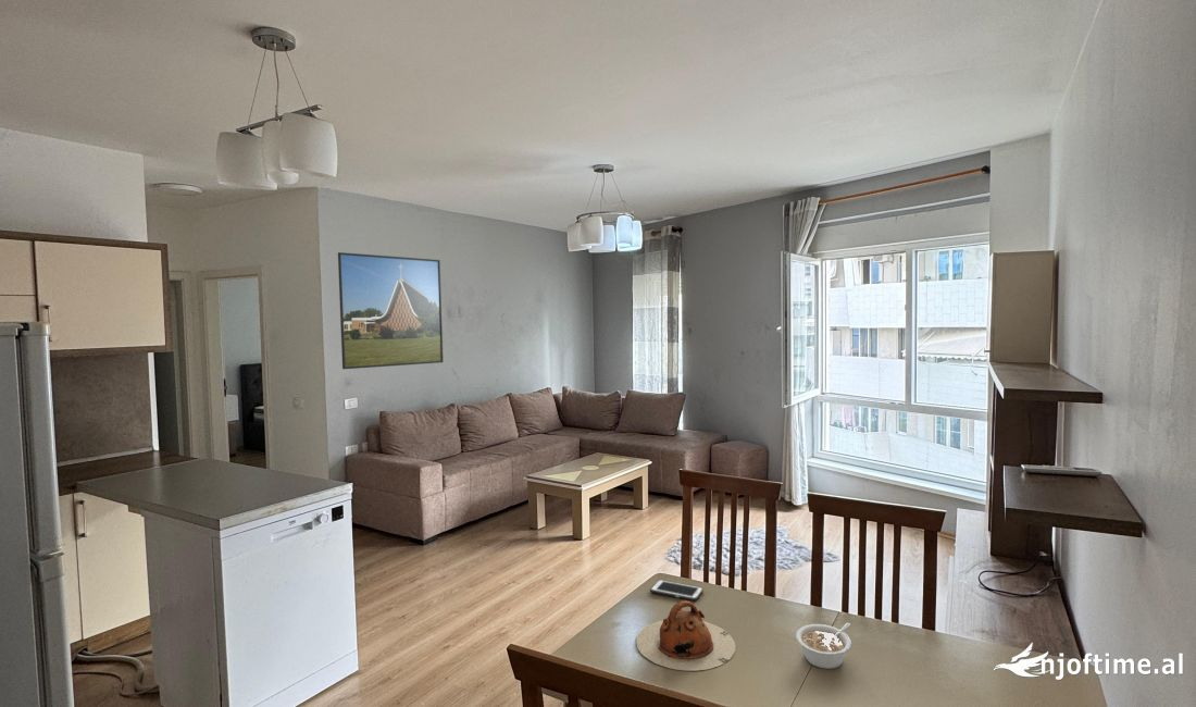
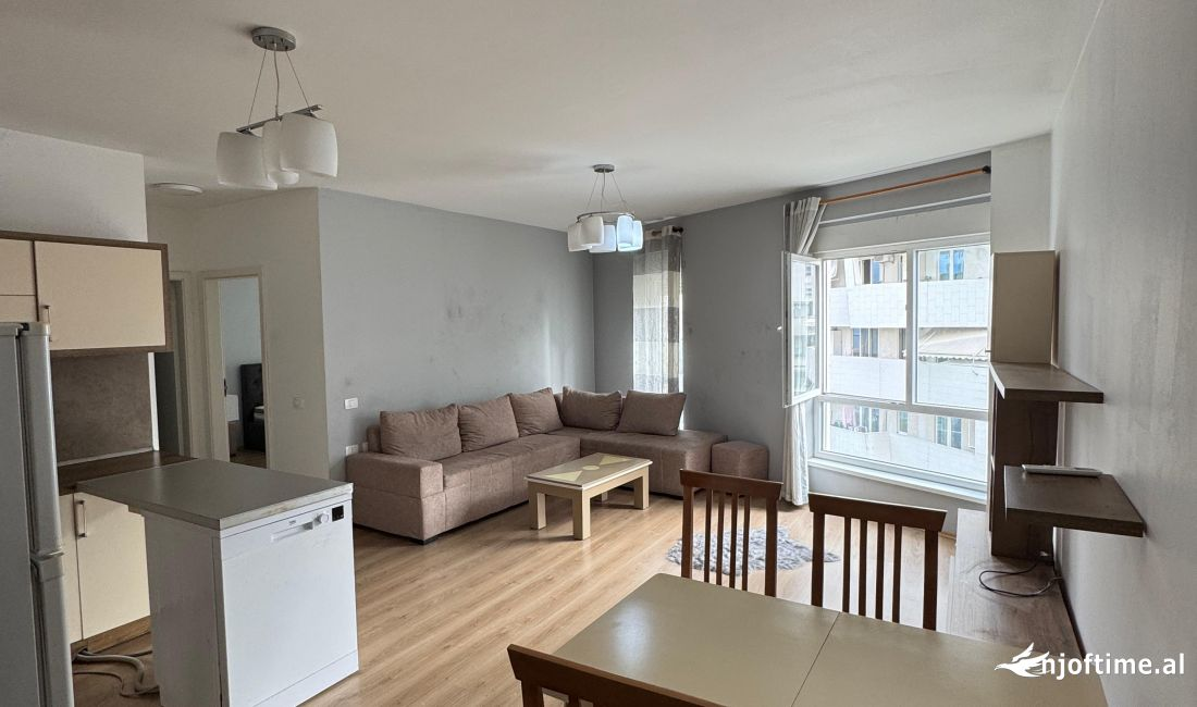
- legume [795,622,852,670]
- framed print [337,251,445,370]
- cell phone [649,579,705,601]
- teapot [635,599,737,672]
